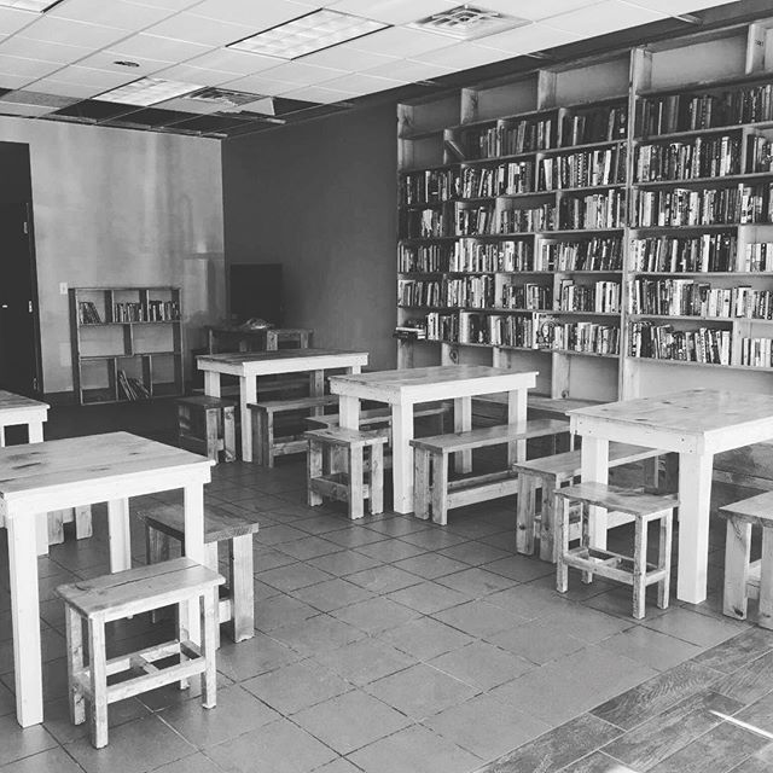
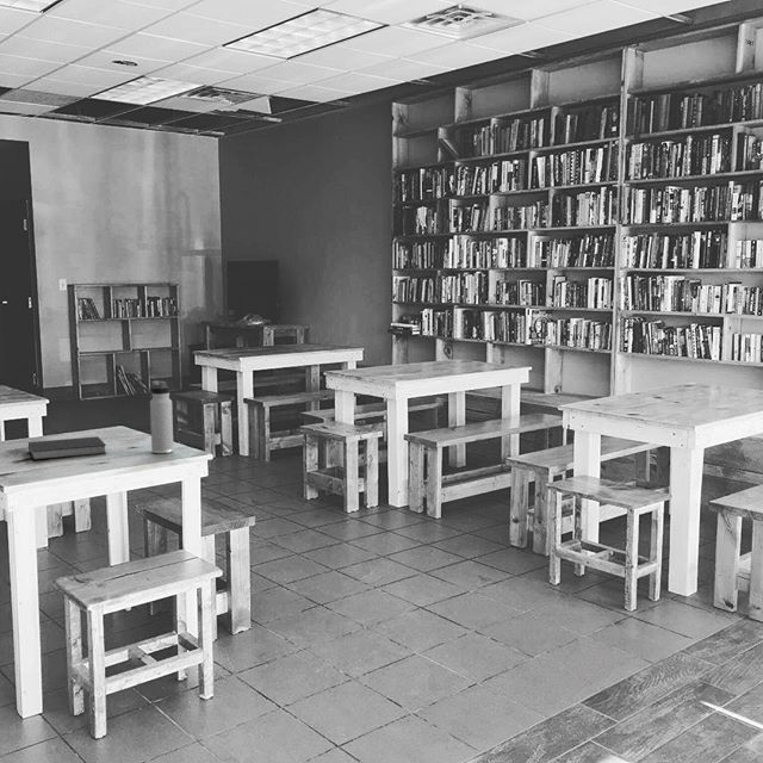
+ notebook [27,435,107,461]
+ thermos bottle [149,379,174,454]
